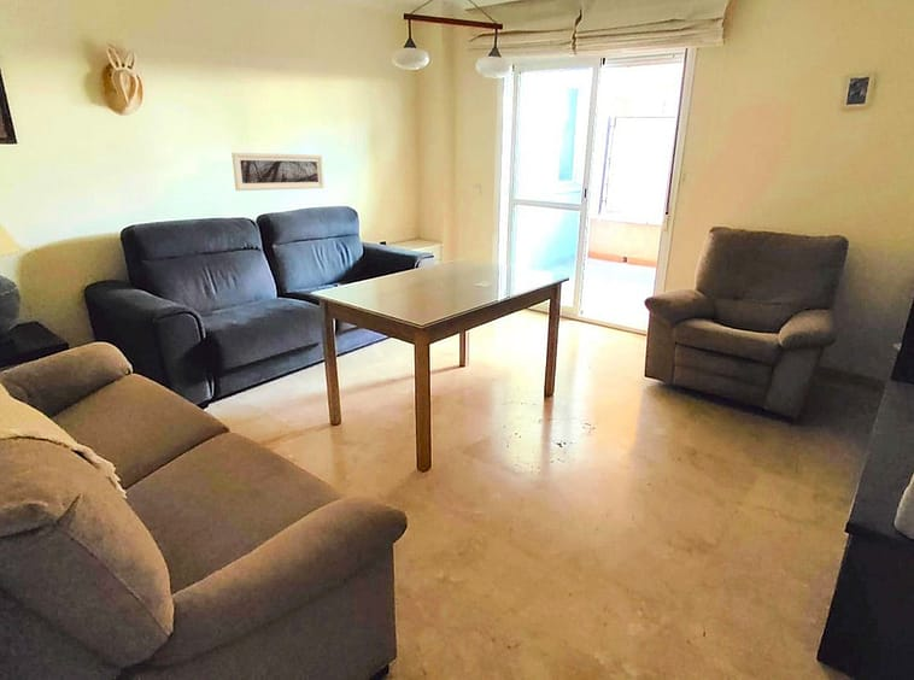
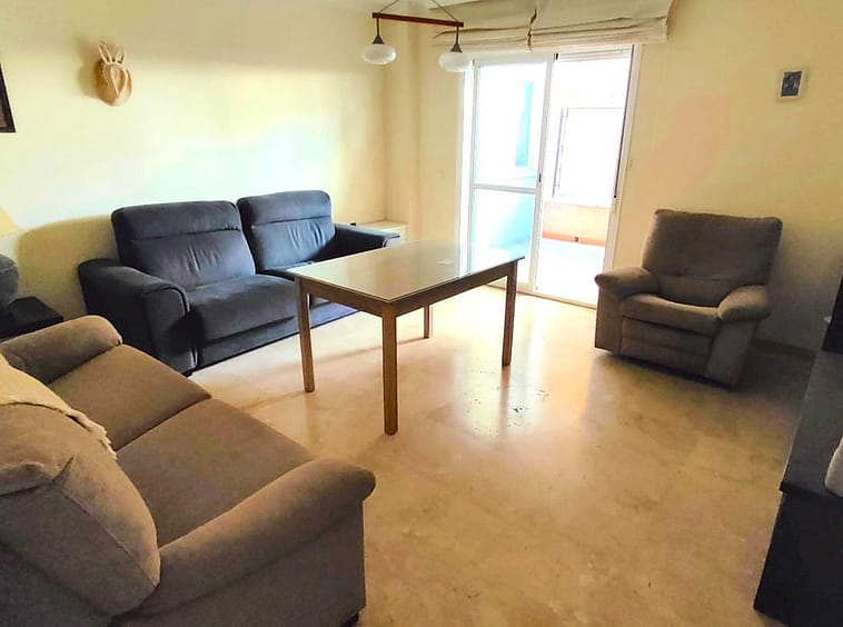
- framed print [230,152,326,192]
